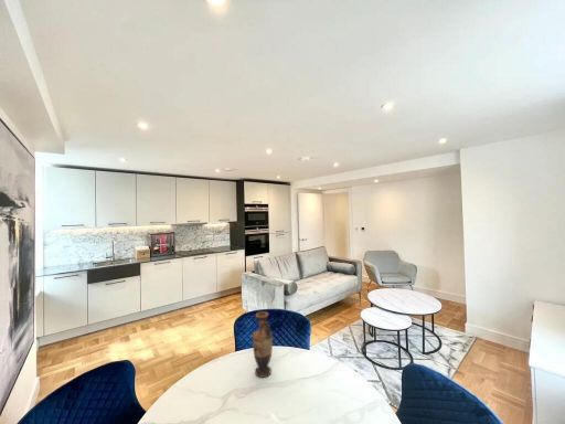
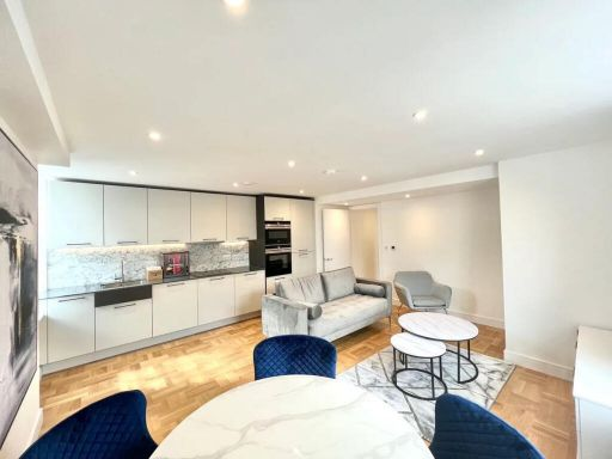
- vase [250,310,274,379]
